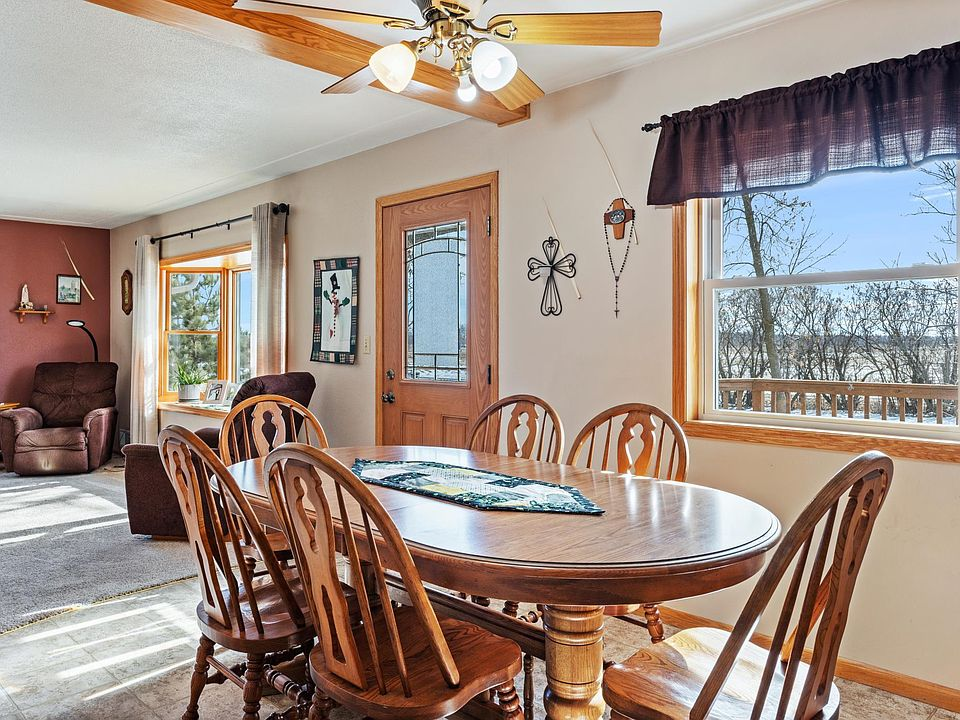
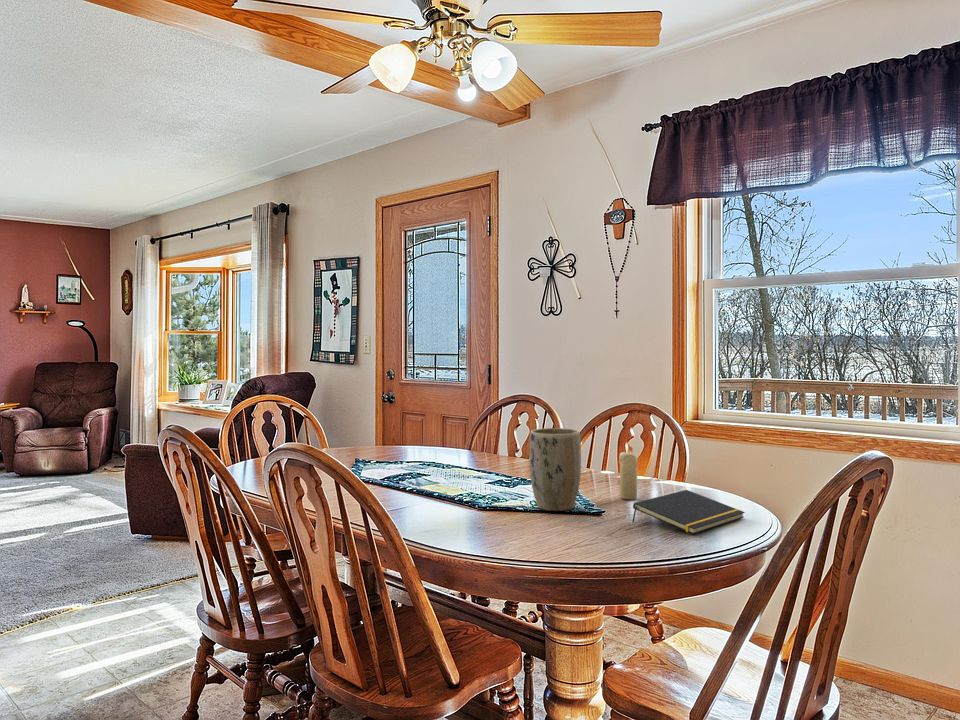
+ plant pot [528,427,582,512]
+ notepad [631,489,746,535]
+ candle [618,443,639,500]
